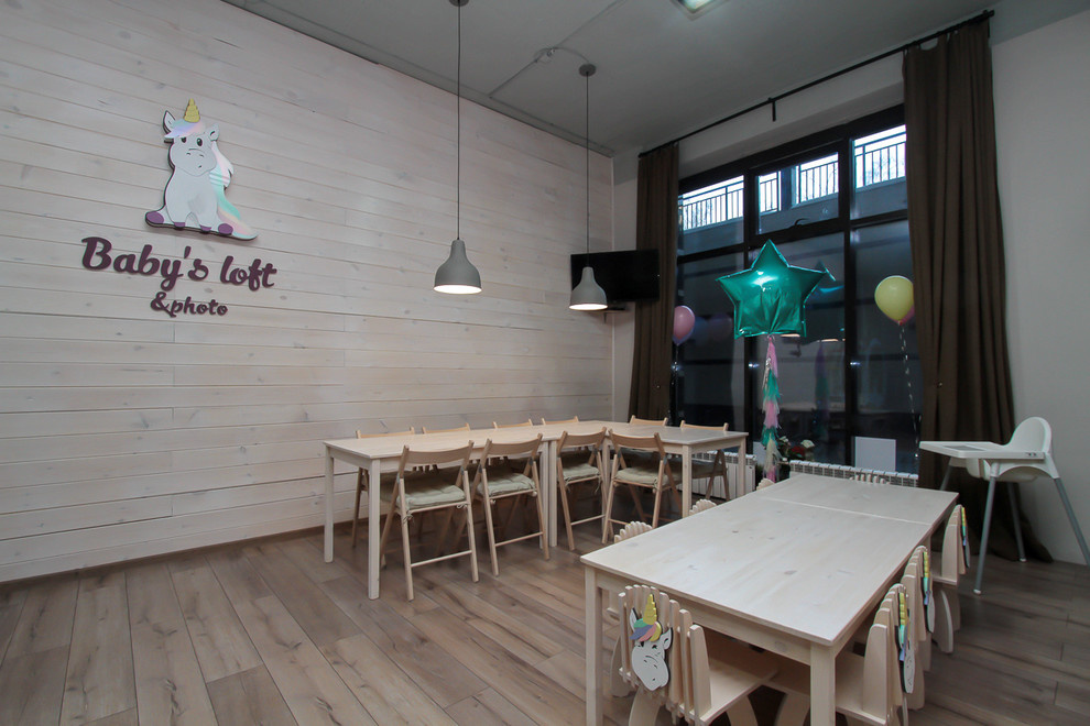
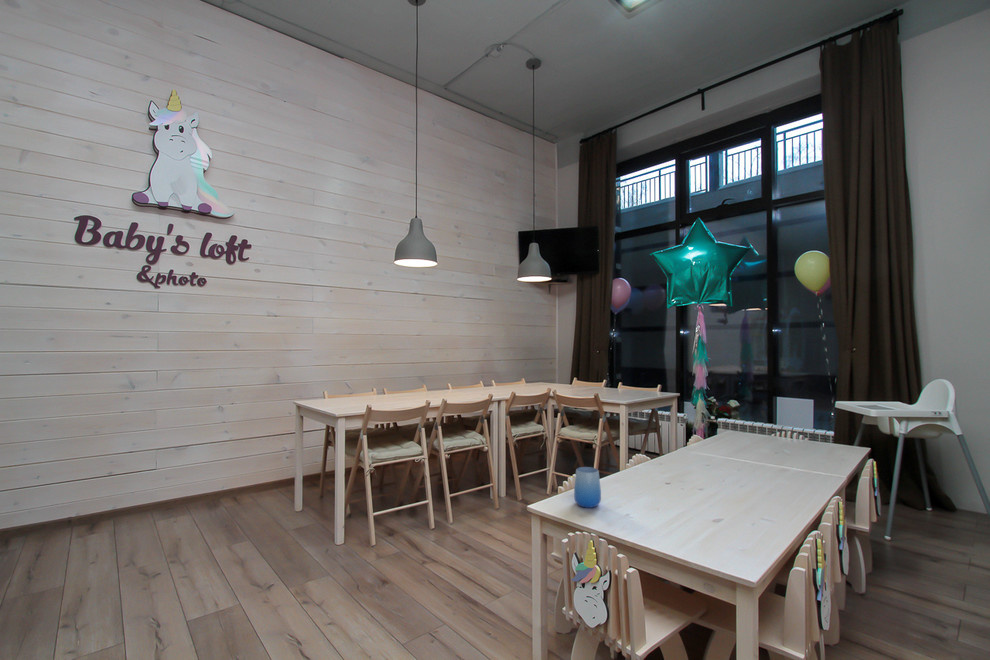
+ cup [573,466,602,509]
